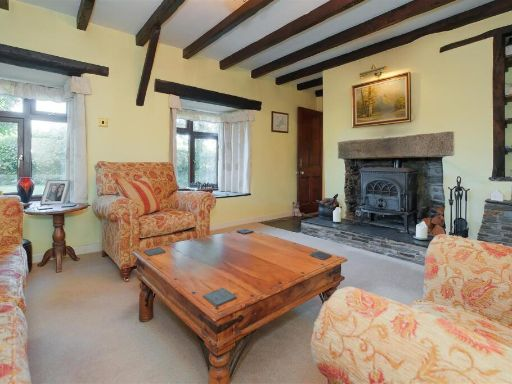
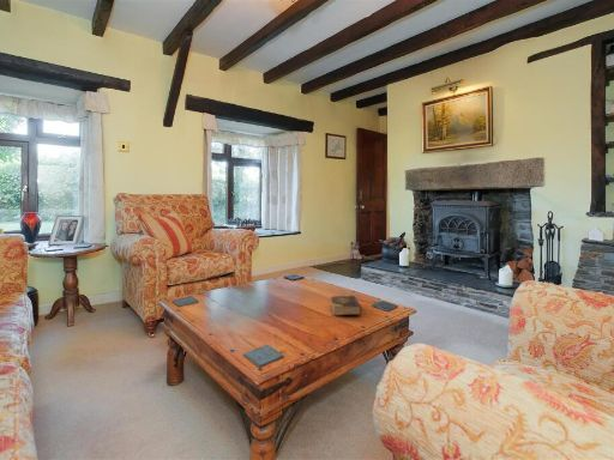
+ book [330,295,362,316]
